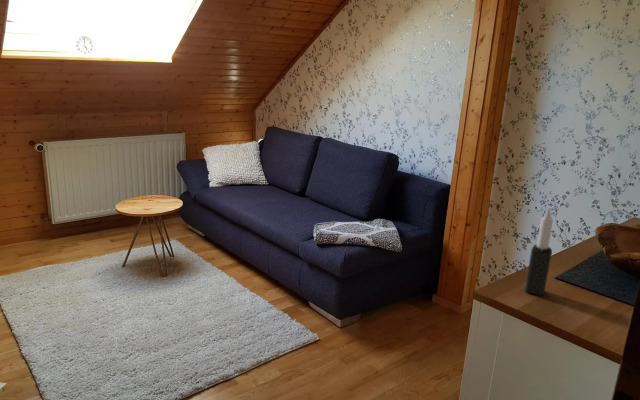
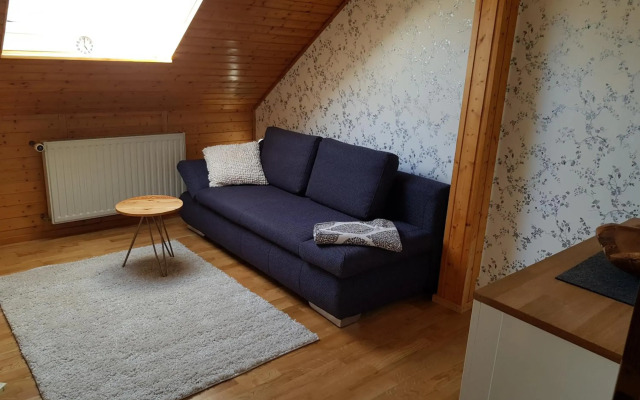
- candle [524,207,554,296]
